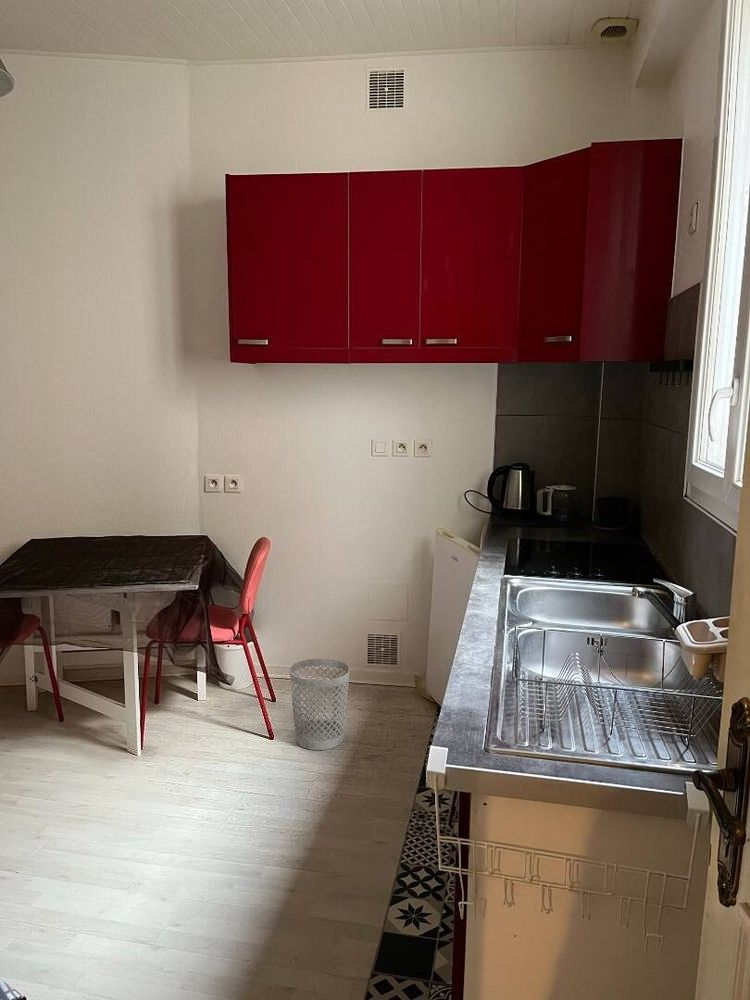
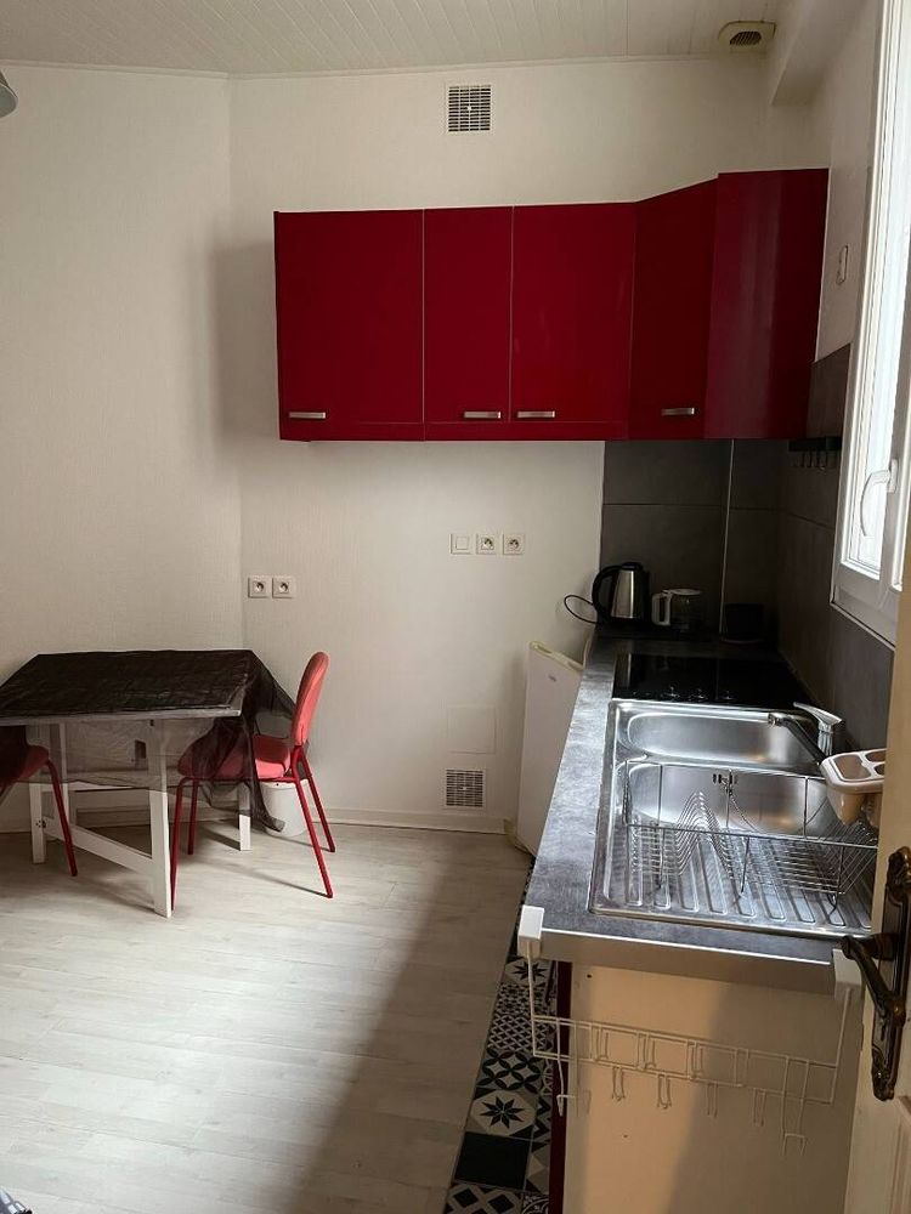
- wastebasket [288,657,351,751]
